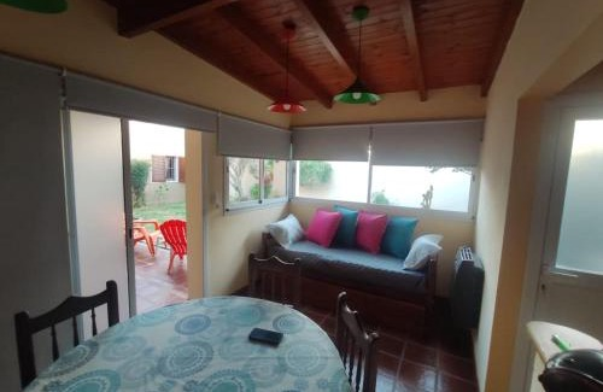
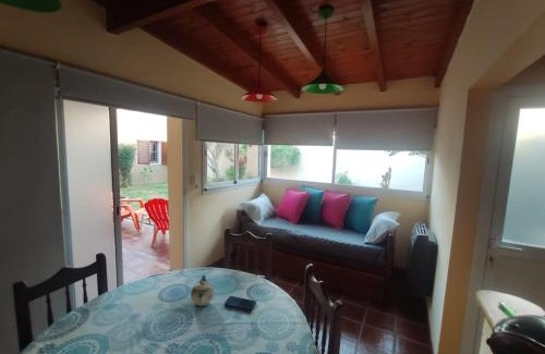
+ teapot [190,274,215,307]
